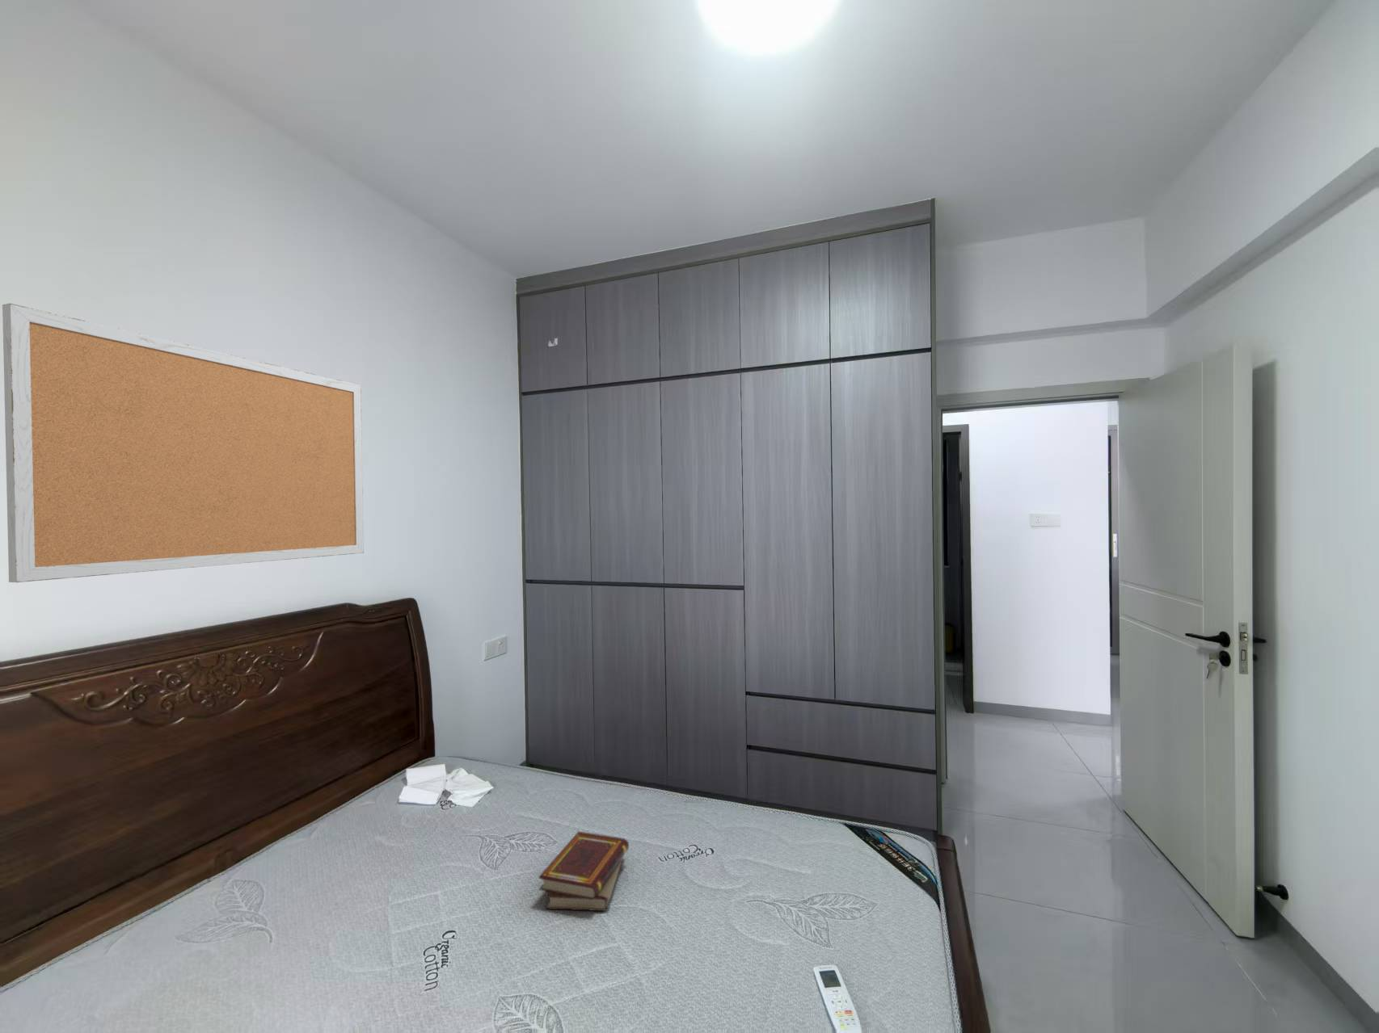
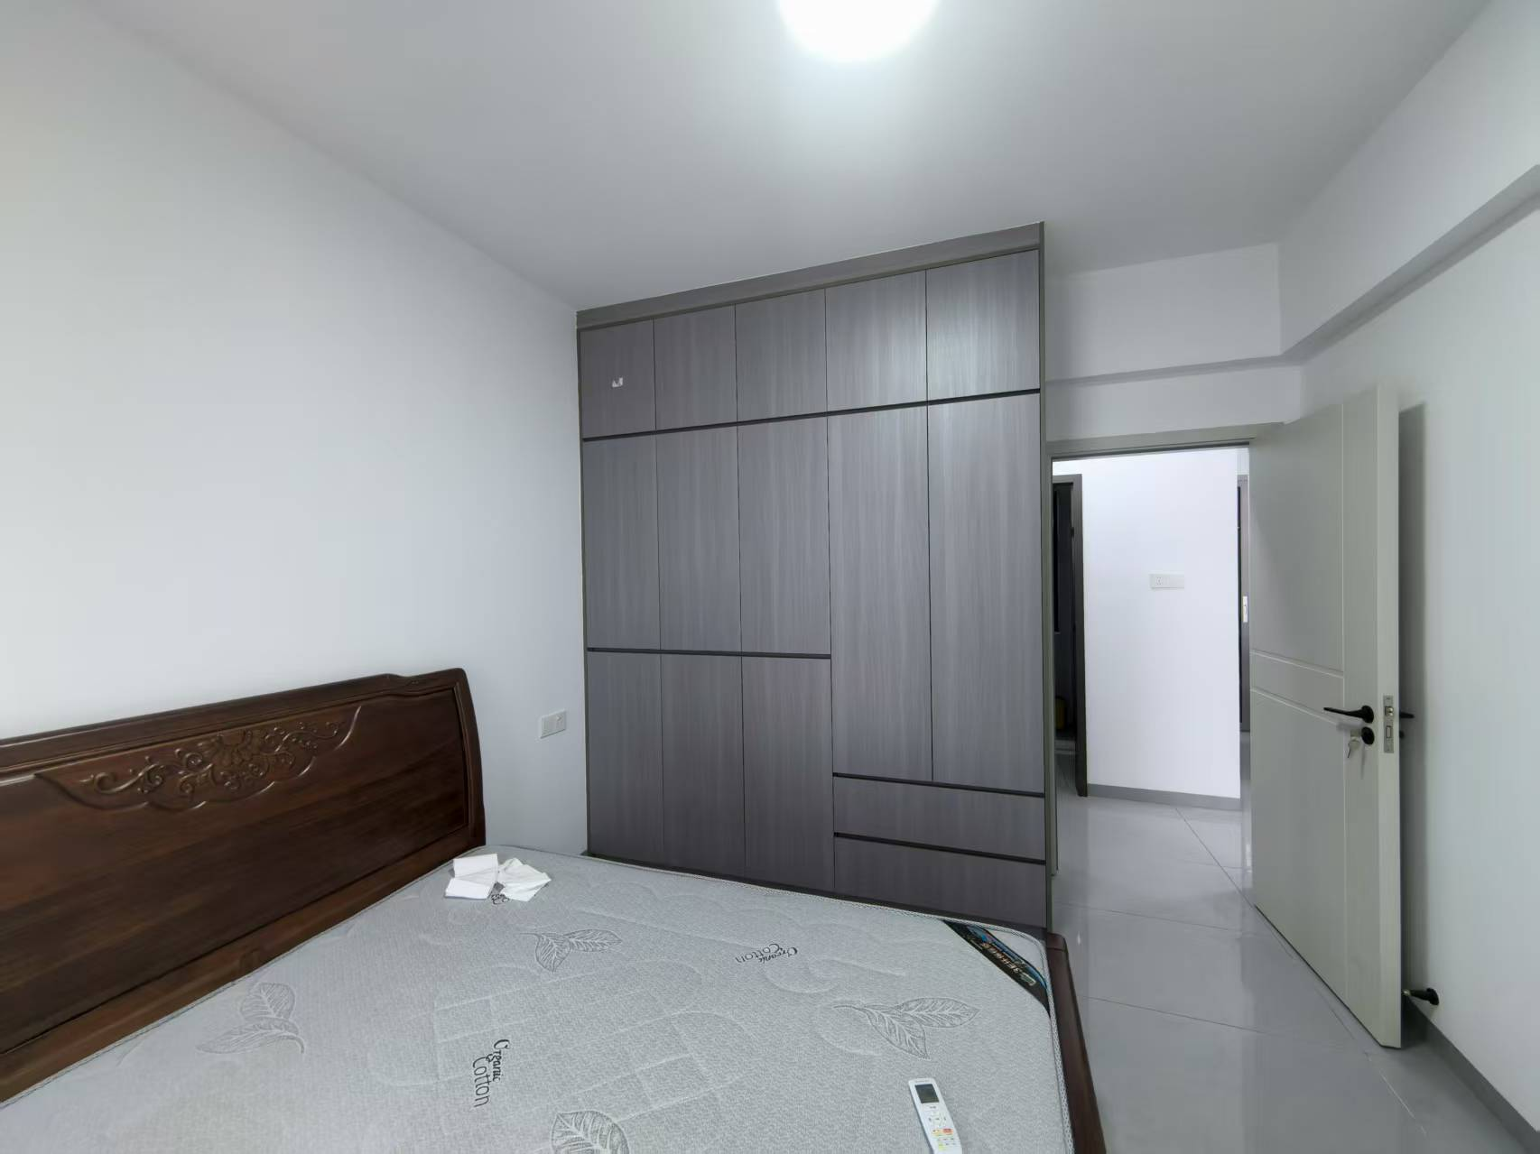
- book set [539,830,630,911]
- bulletin board [1,303,365,583]
